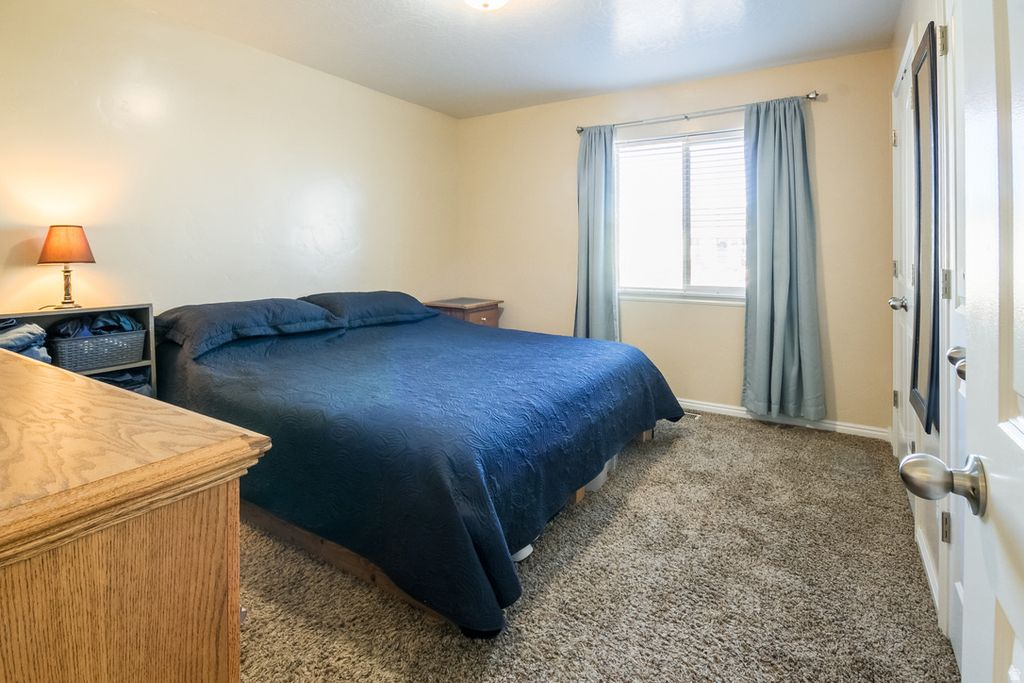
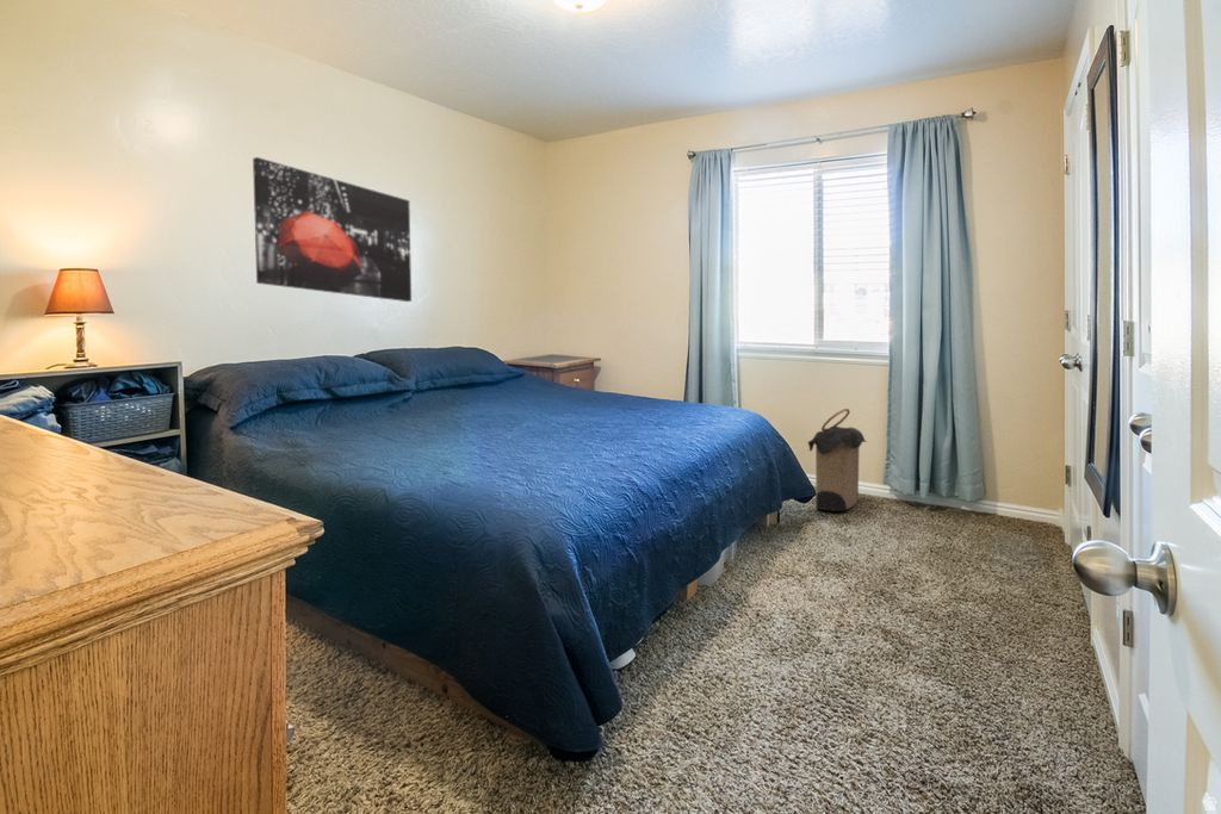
+ wall art [252,156,413,303]
+ laundry hamper [807,408,868,512]
